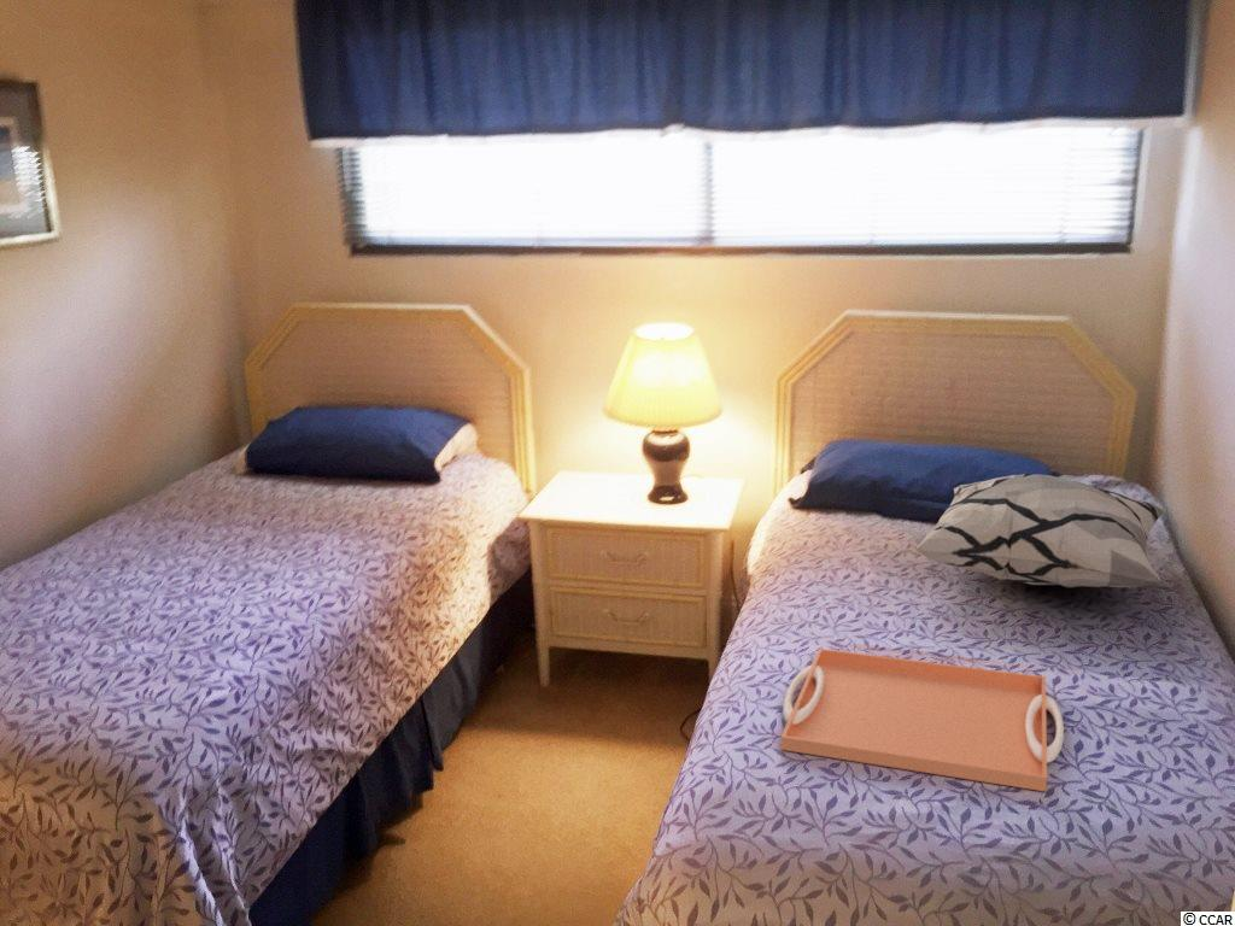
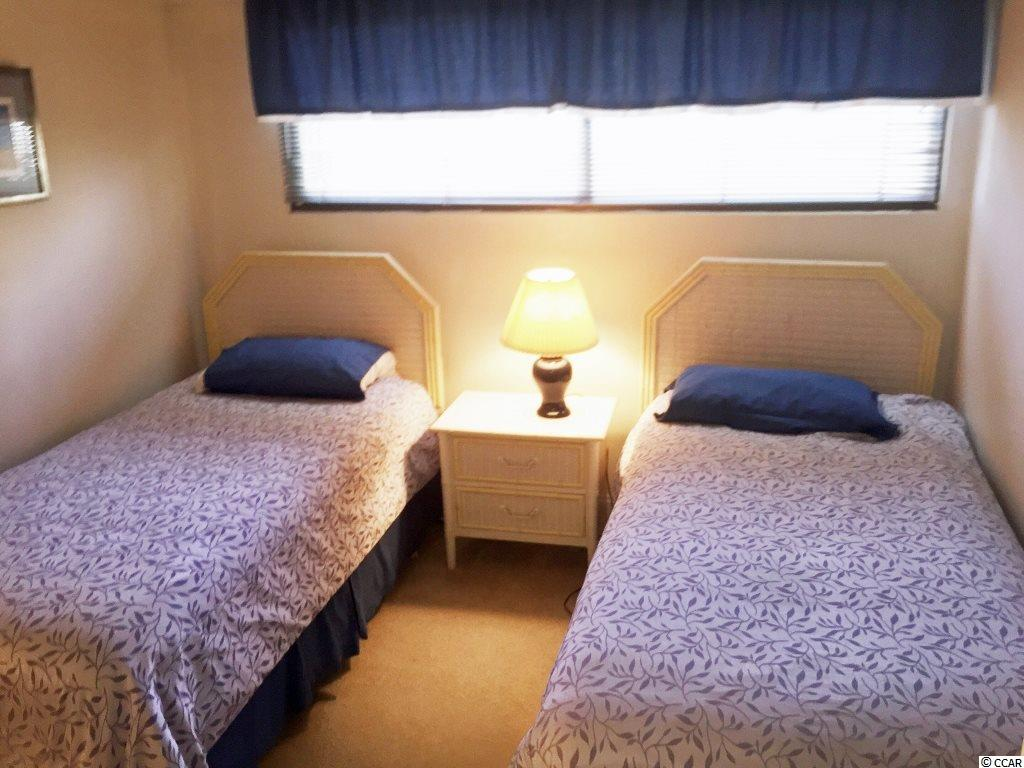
- serving tray [779,647,1065,792]
- decorative pillow [914,473,1166,590]
